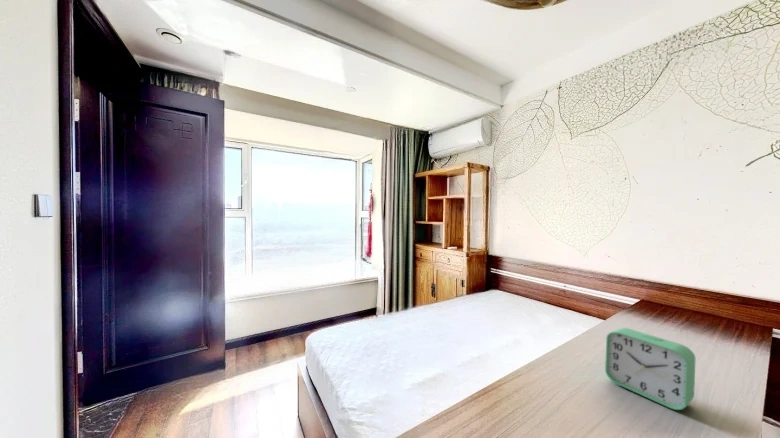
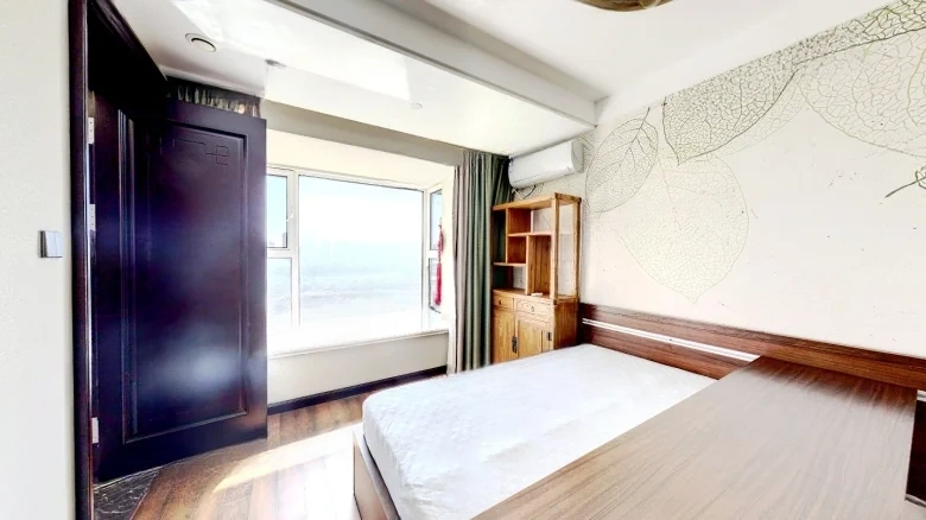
- alarm clock [604,327,696,411]
